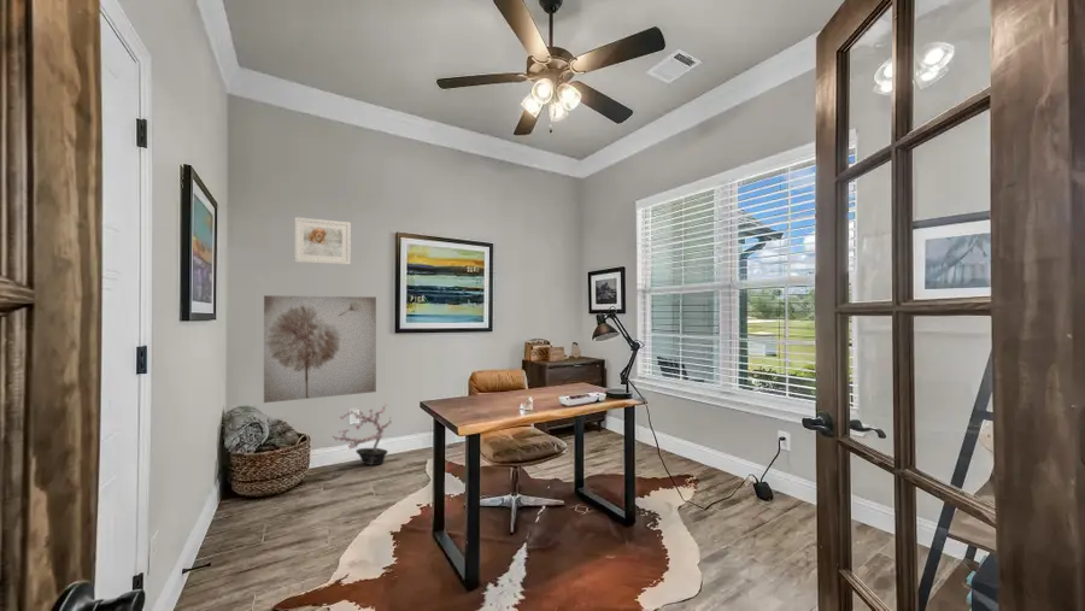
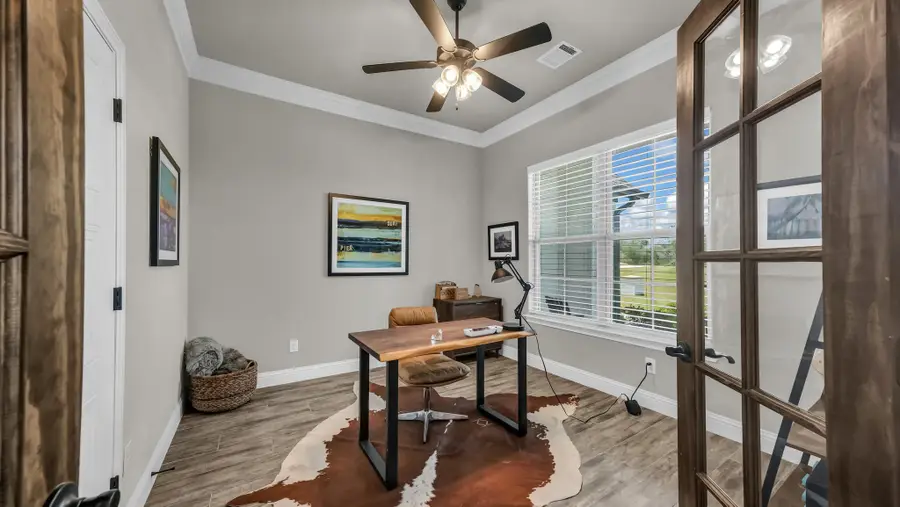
- wall art [263,294,377,404]
- potted plant [332,401,393,466]
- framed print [293,216,352,266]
